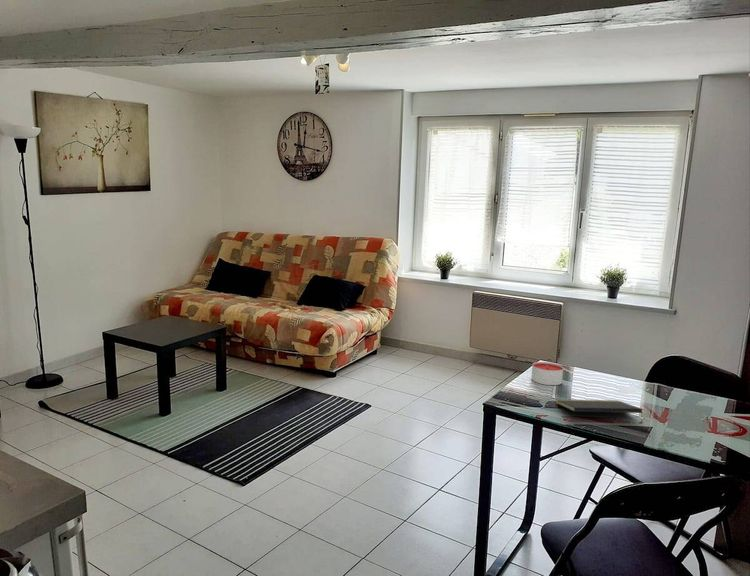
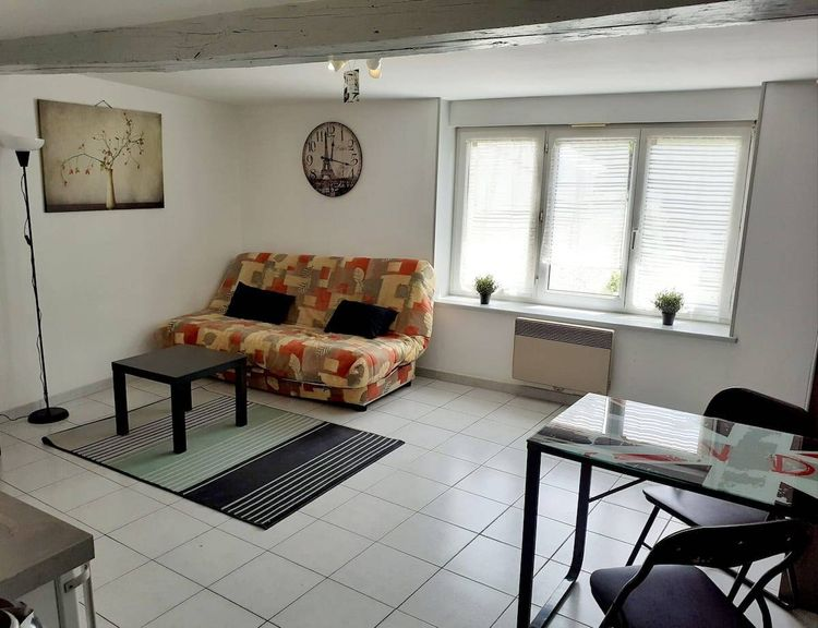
- notepad [555,398,644,423]
- candle [530,361,564,386]
